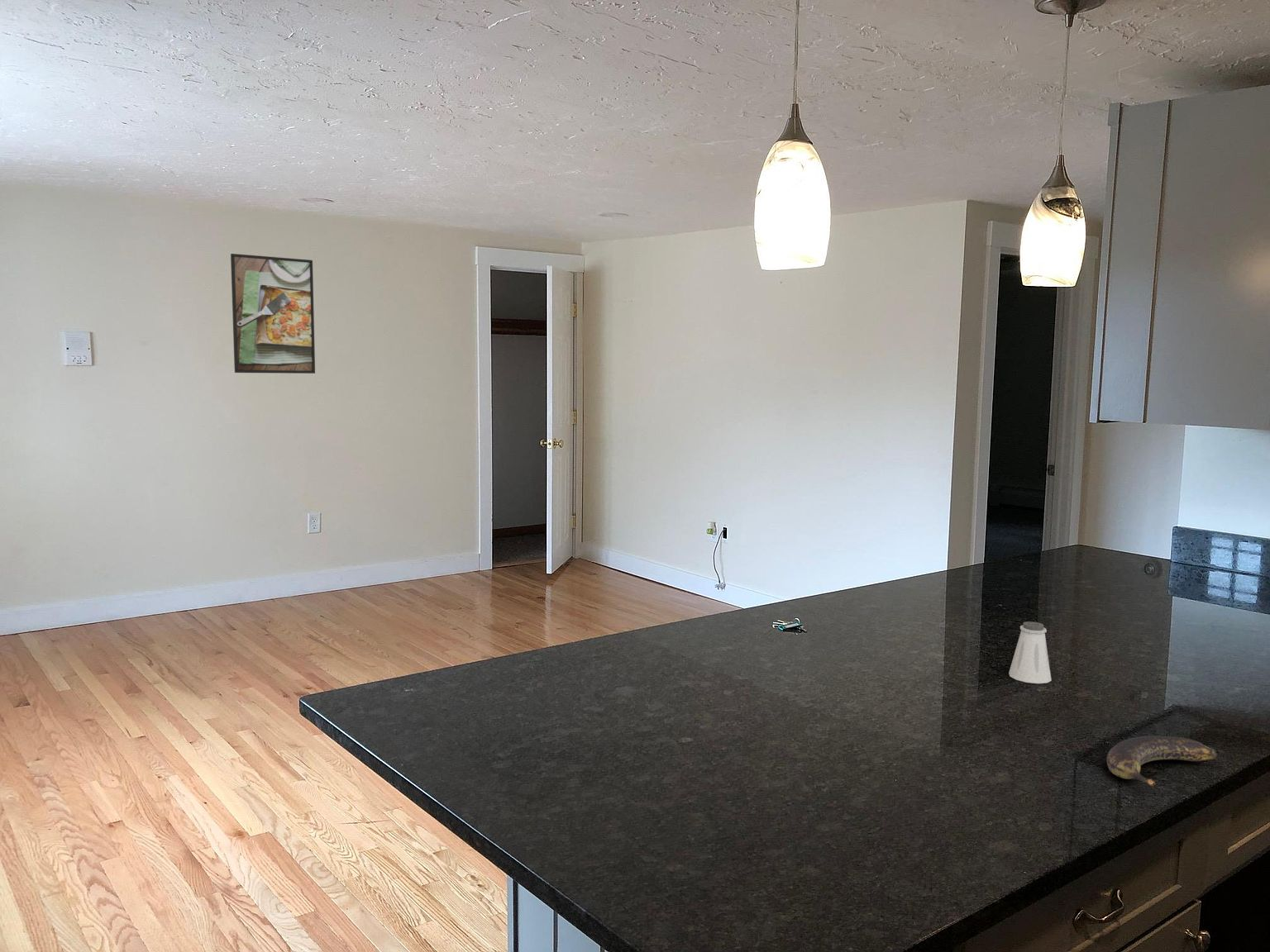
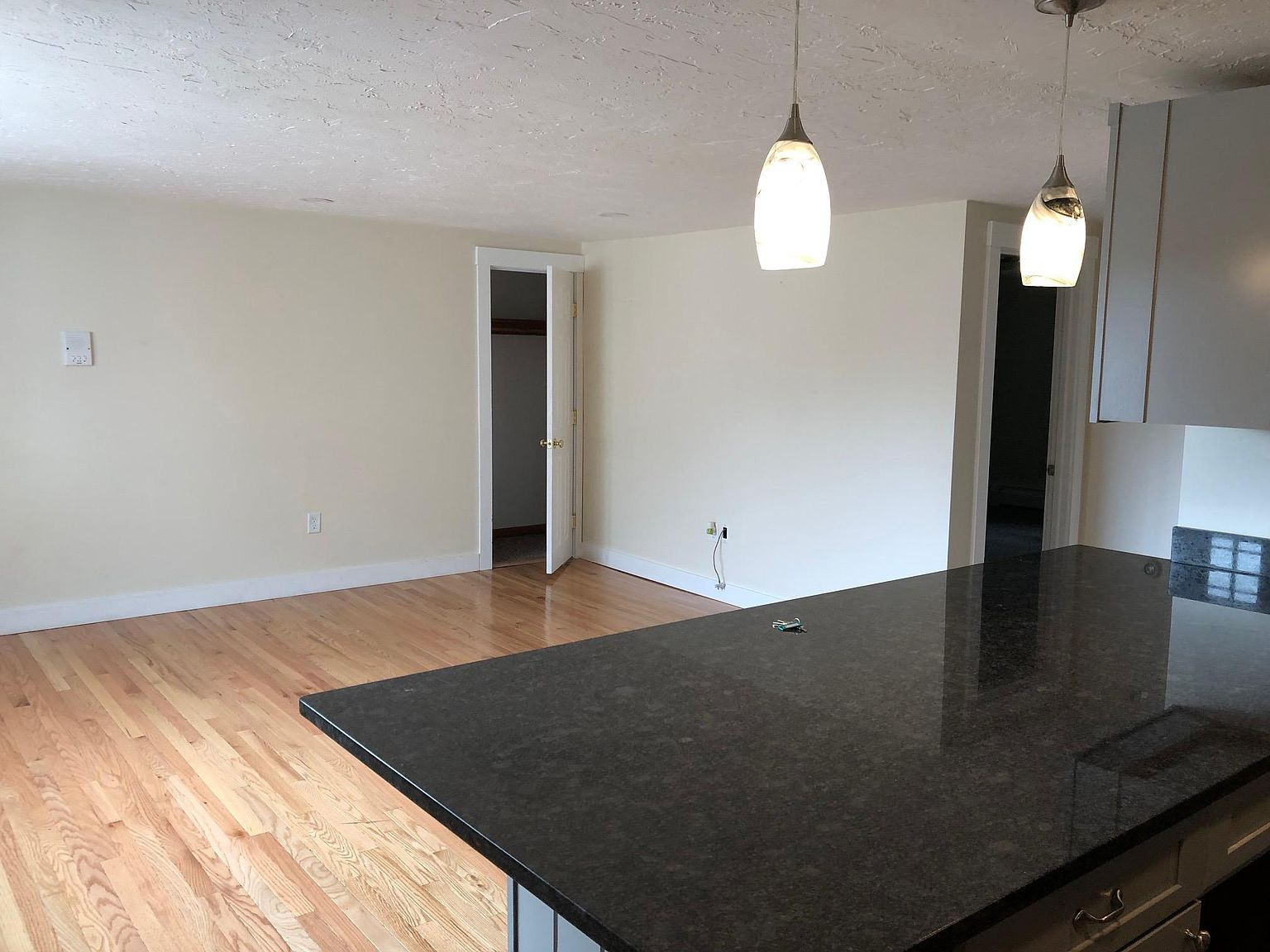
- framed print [230,253,316,374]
- banana [1106,735,1218,787]
- saltshaker [1008,621,1053,684]
